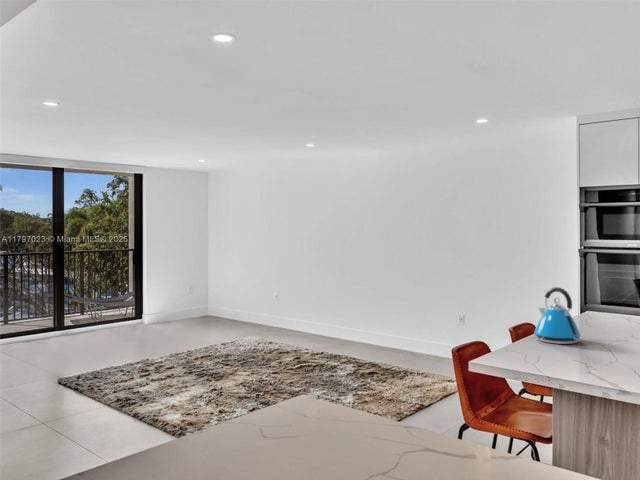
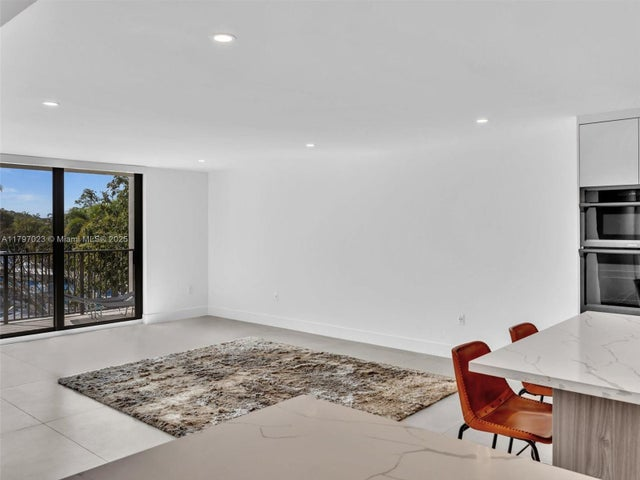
- kettle [533,286,582,345]
